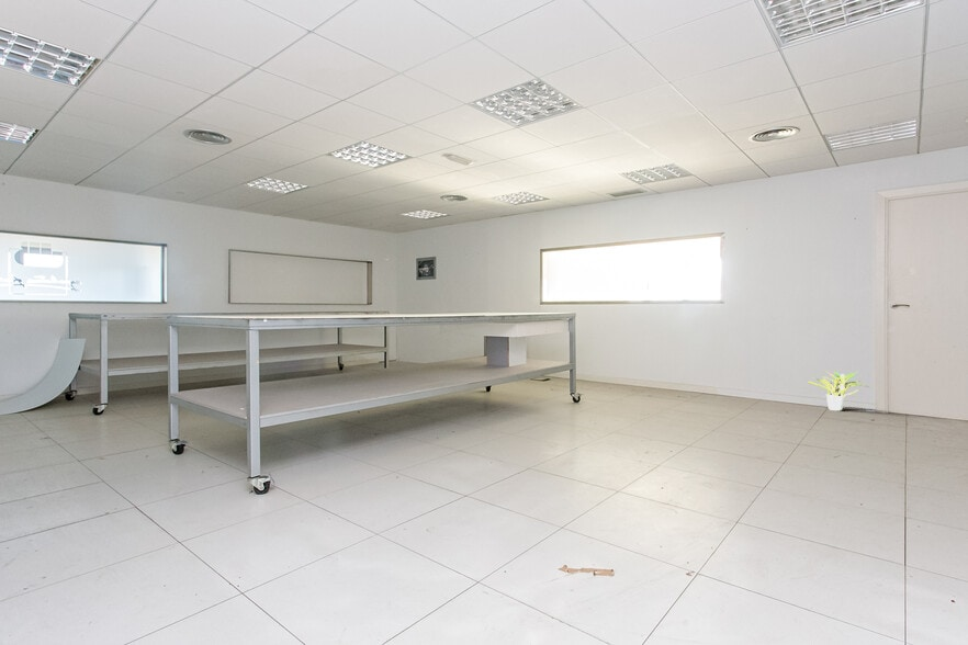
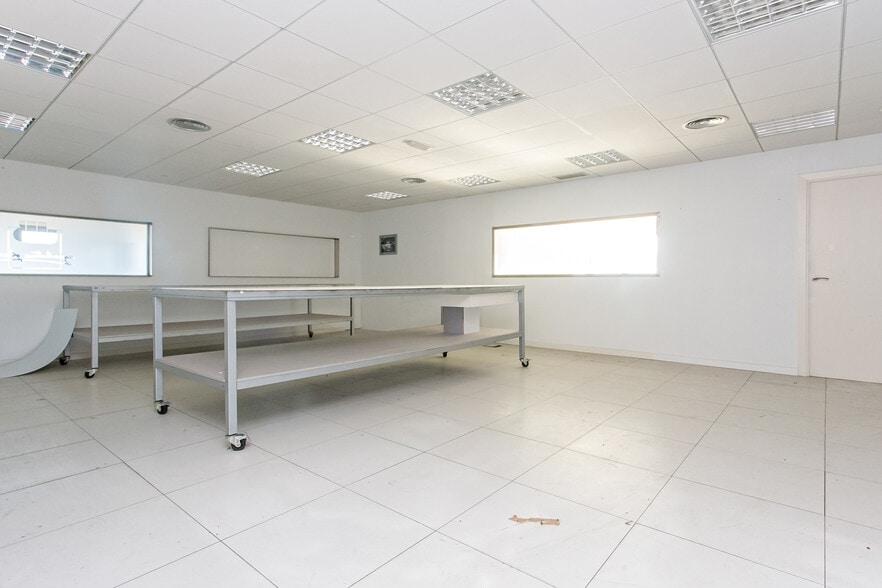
- potted plant [808,371,869,412]
